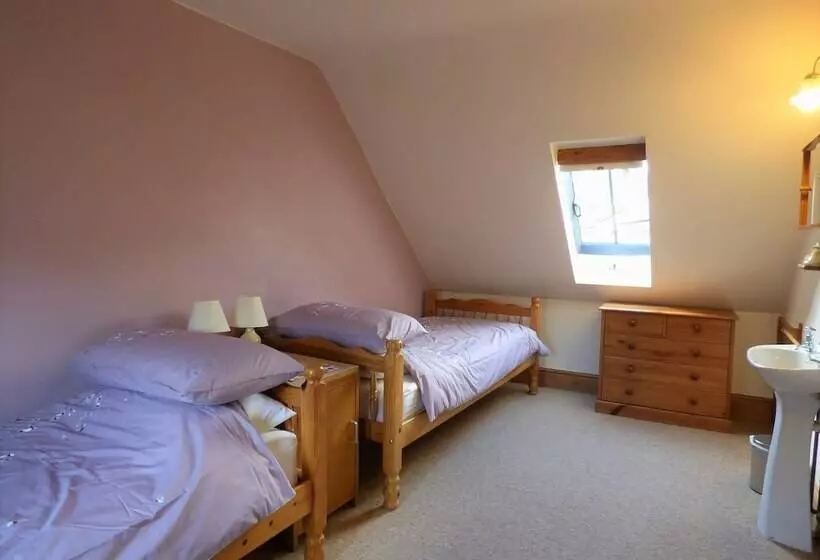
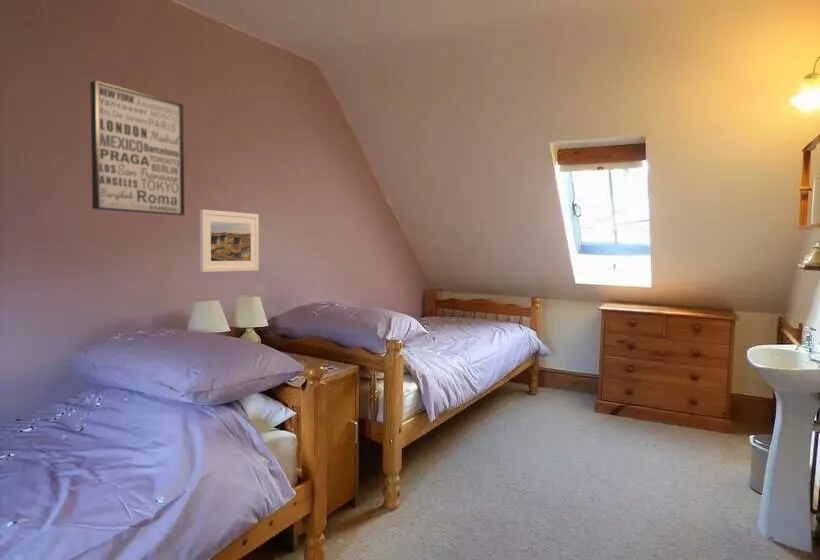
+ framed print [199,208,260,273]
+ wall art [89,79,185,217]
